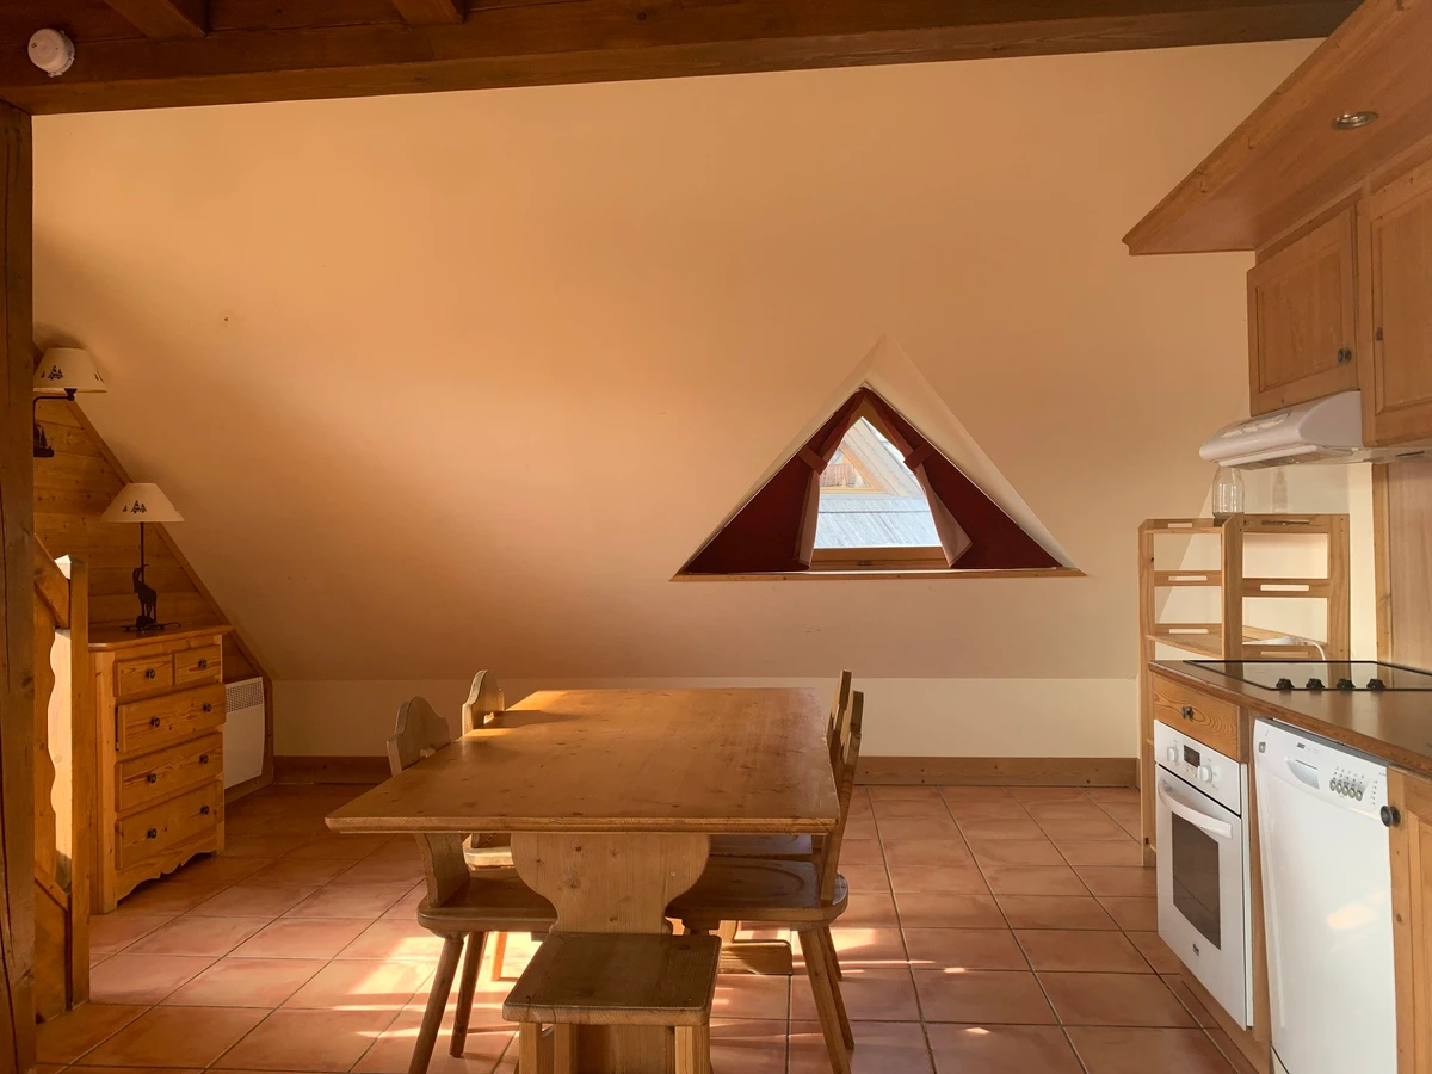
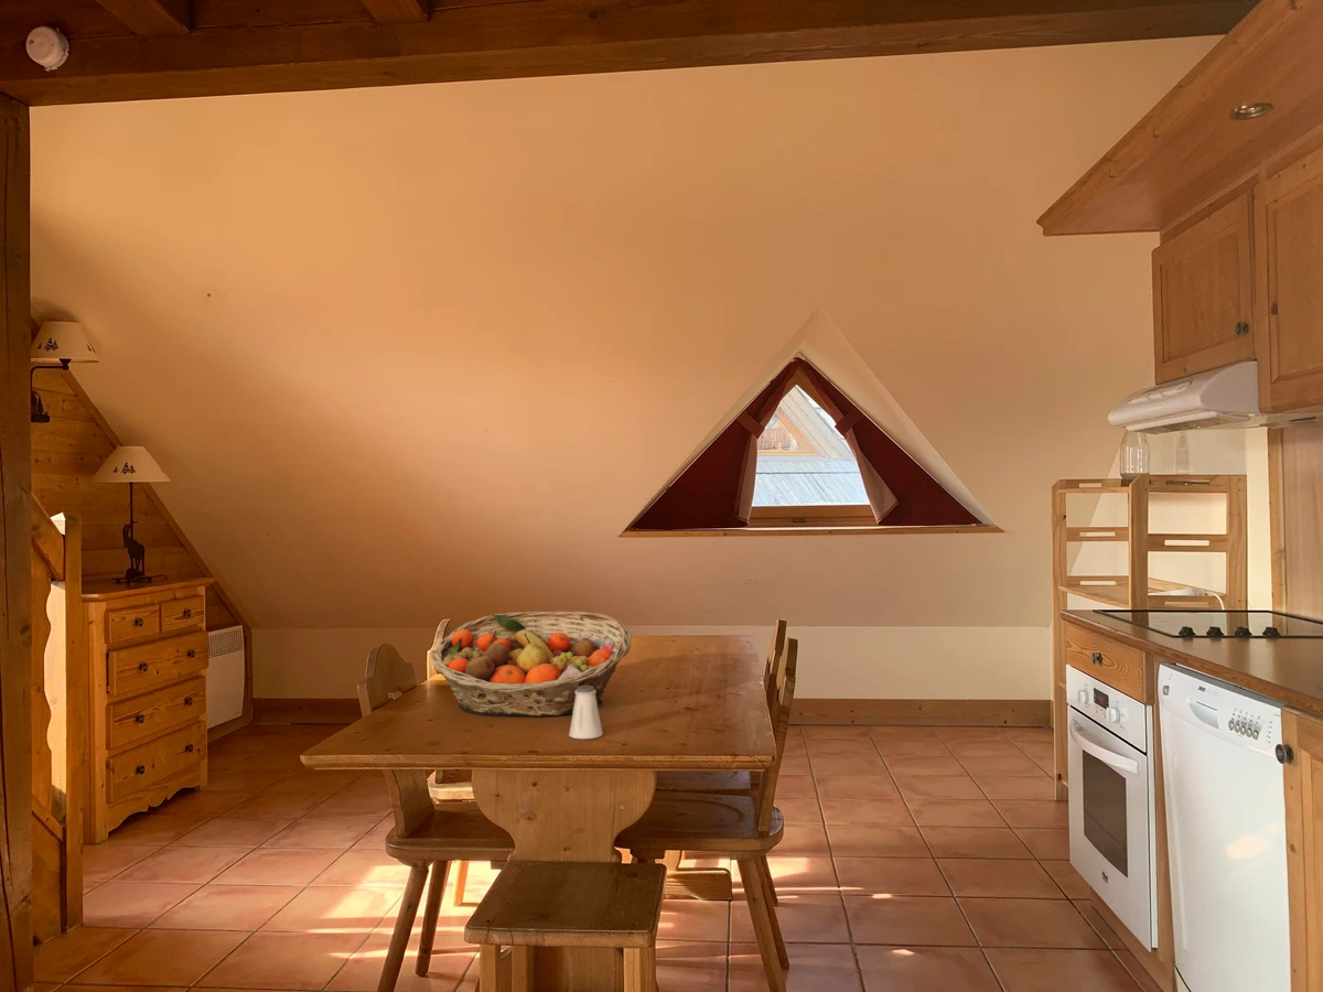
+ fruit basket [431,611,632,718]
+ saltshaker [568,686,604,740]
